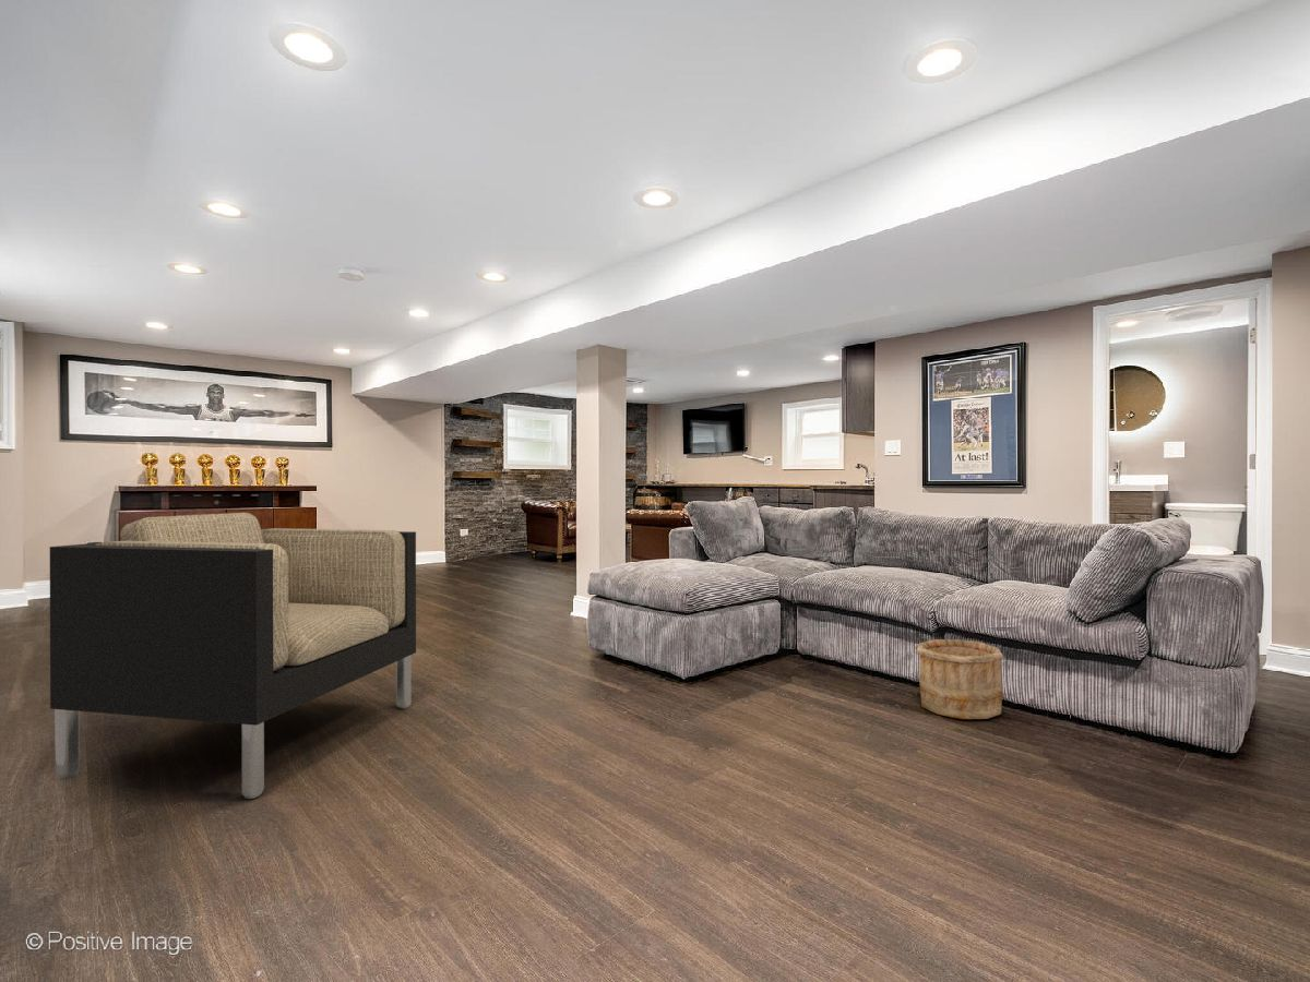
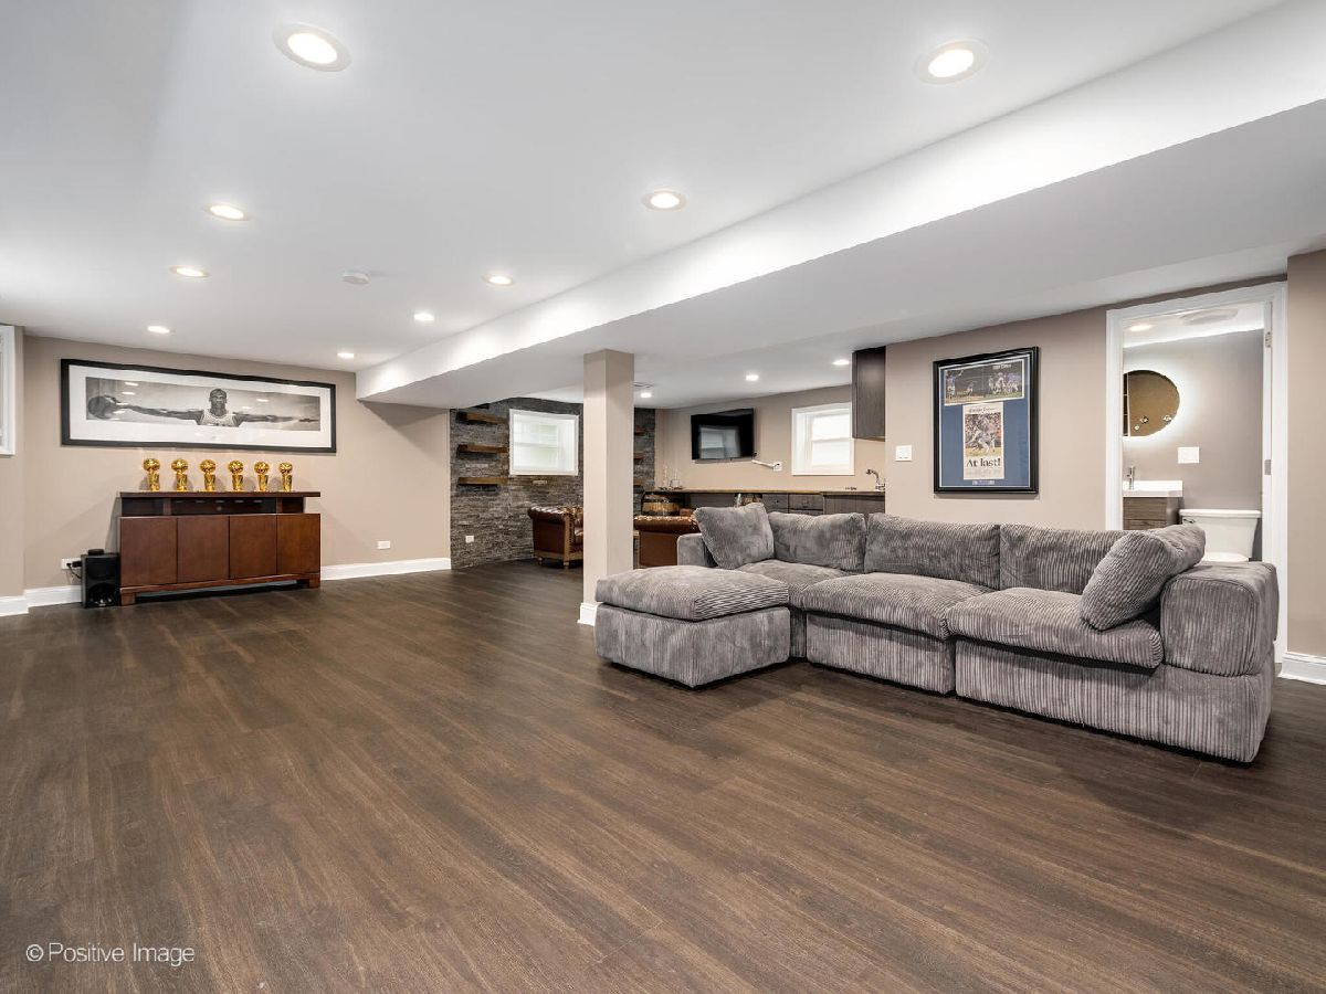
- armchair [49,512,417,800]
- wooden bucket [916,638,1004,720]
